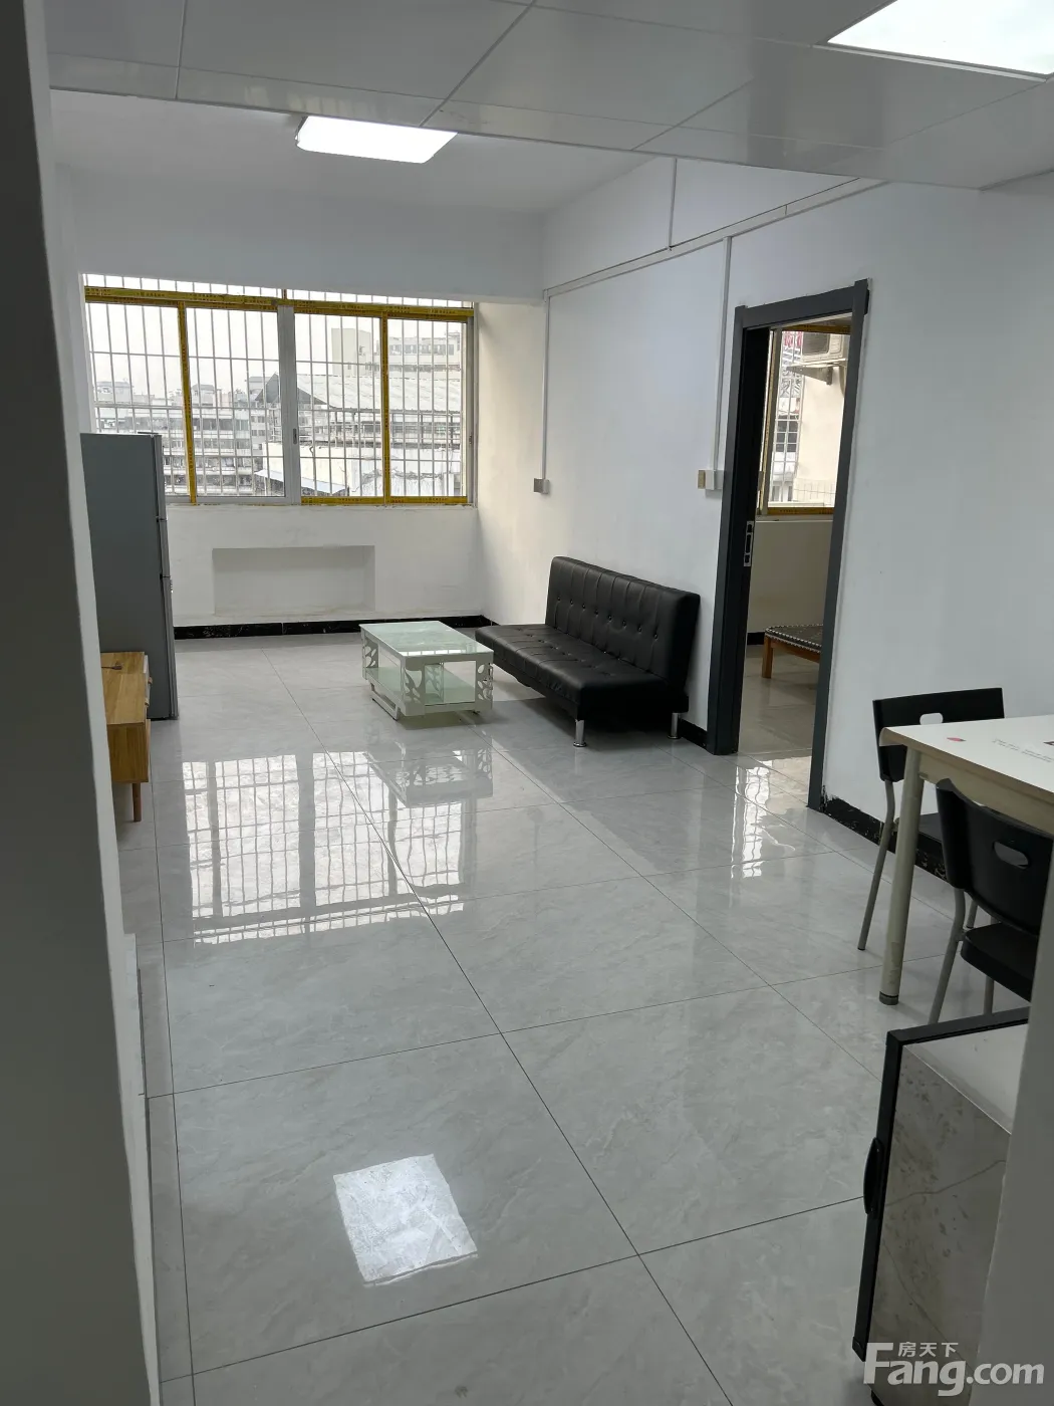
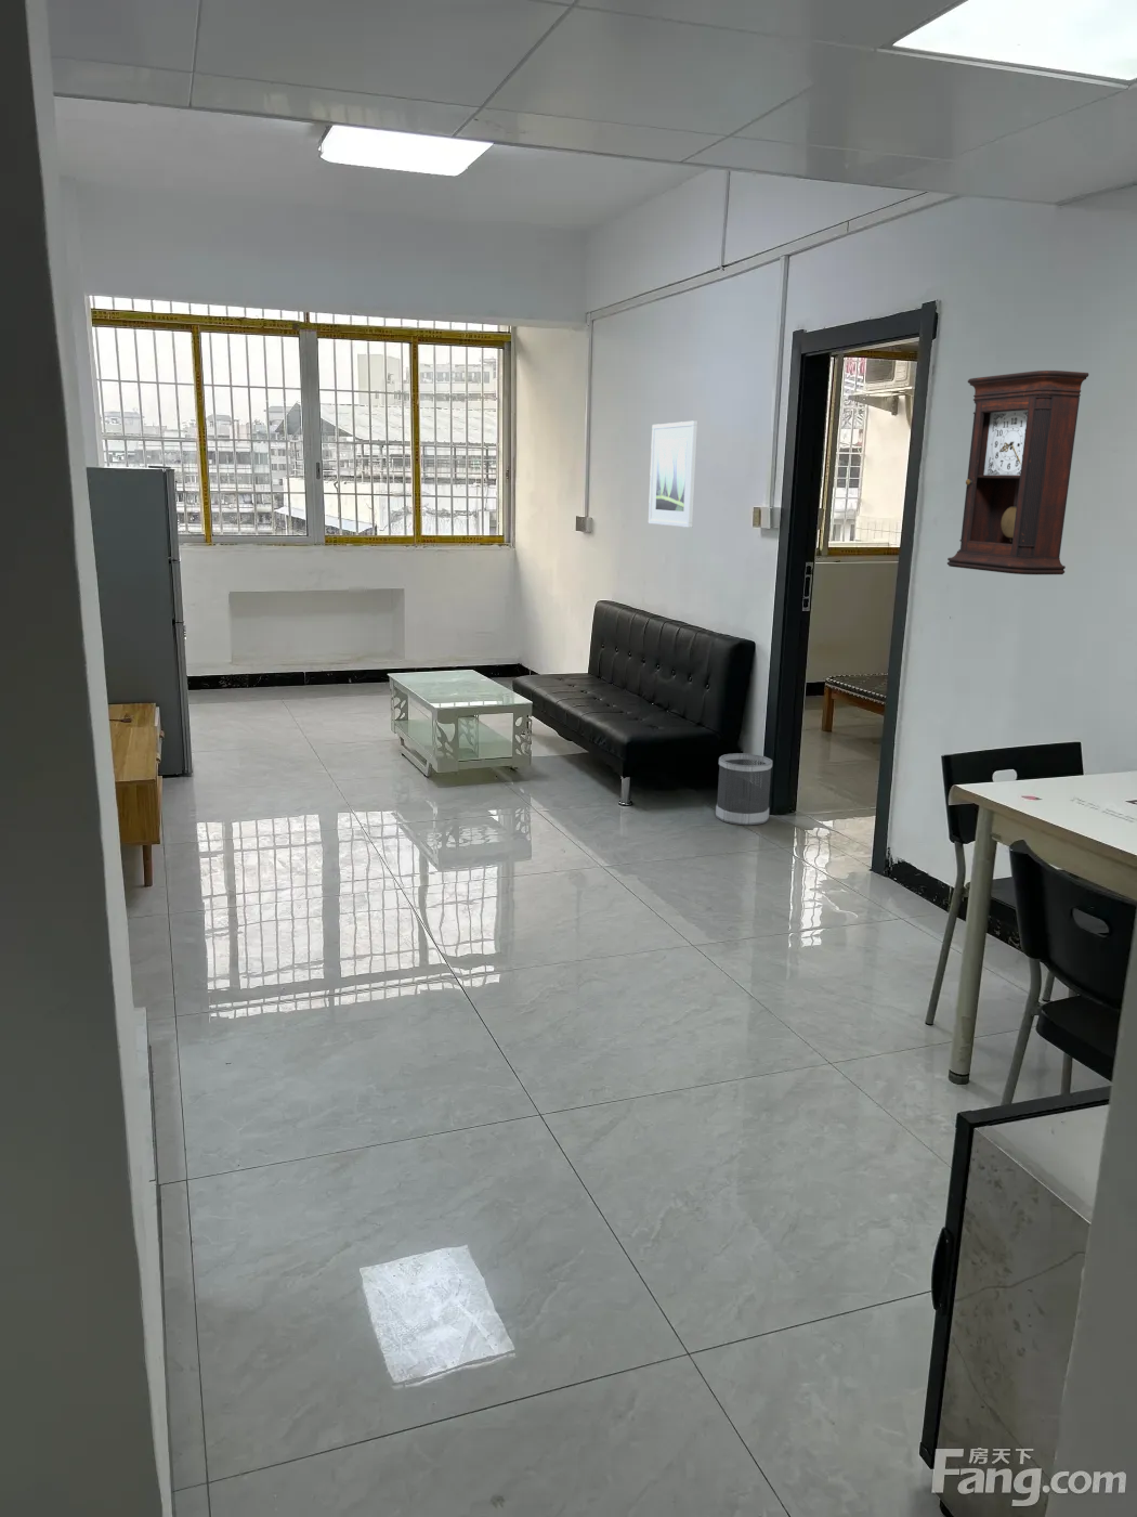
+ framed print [647,419,699,529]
+ pendulum clock [946,369,1089,576]
+ wastebasket [714,753,773,825]
